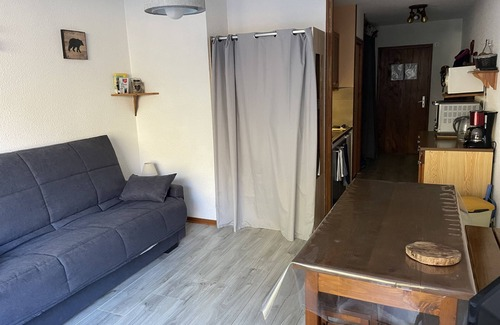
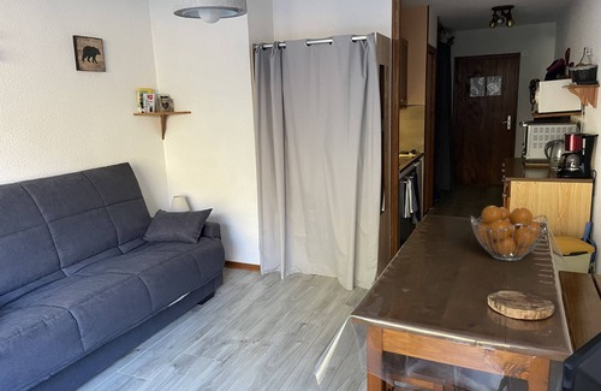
+ fruit basket [470,205,548,262]
